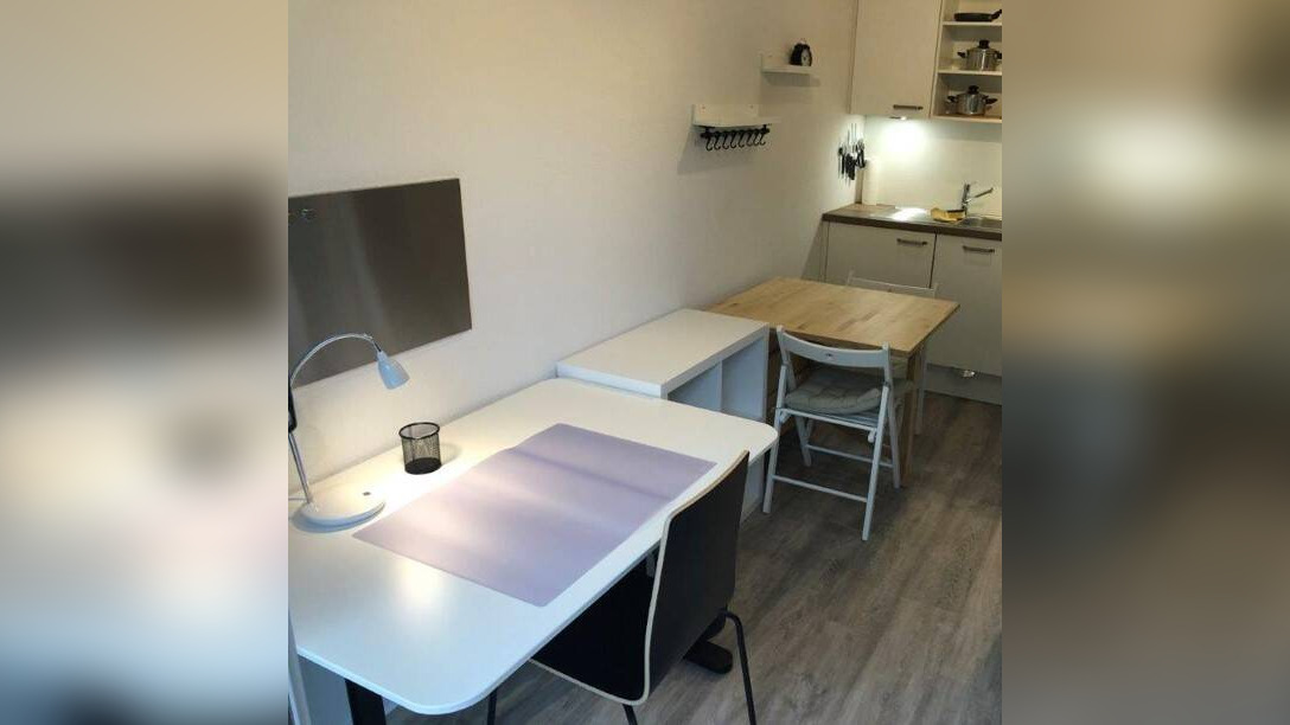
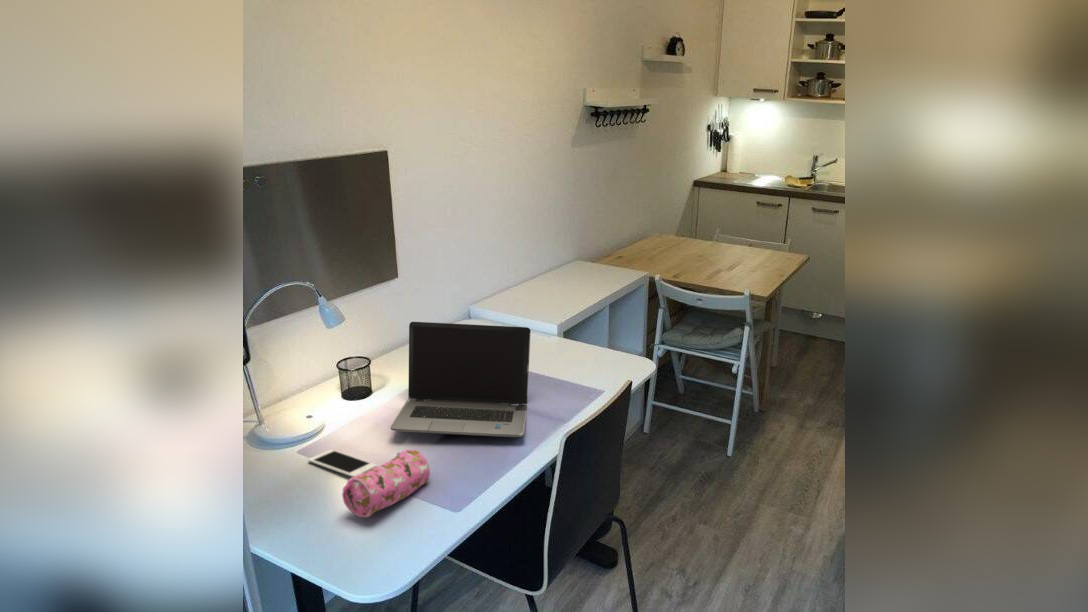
+ pencil case [341,449,431,518]
+ laptop computer [390,321,532,438]
+ cell phone [307,449,378,478]
